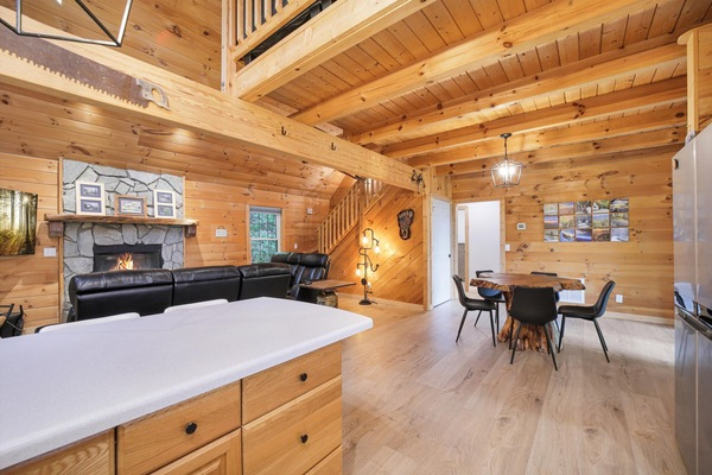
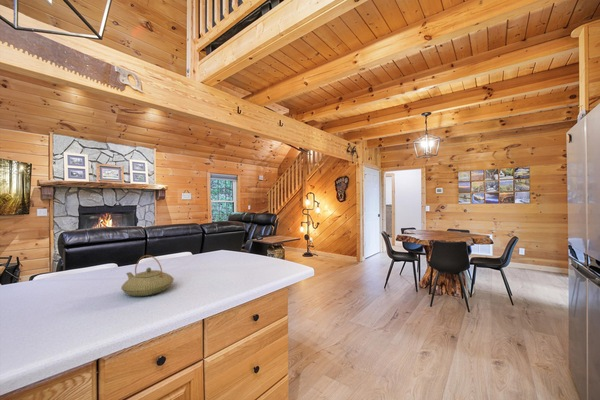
+ teapot [120,254,175,297]
